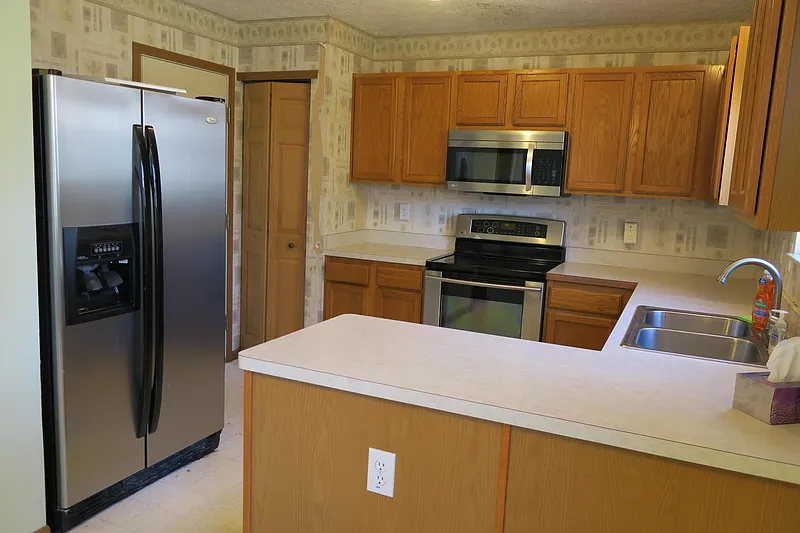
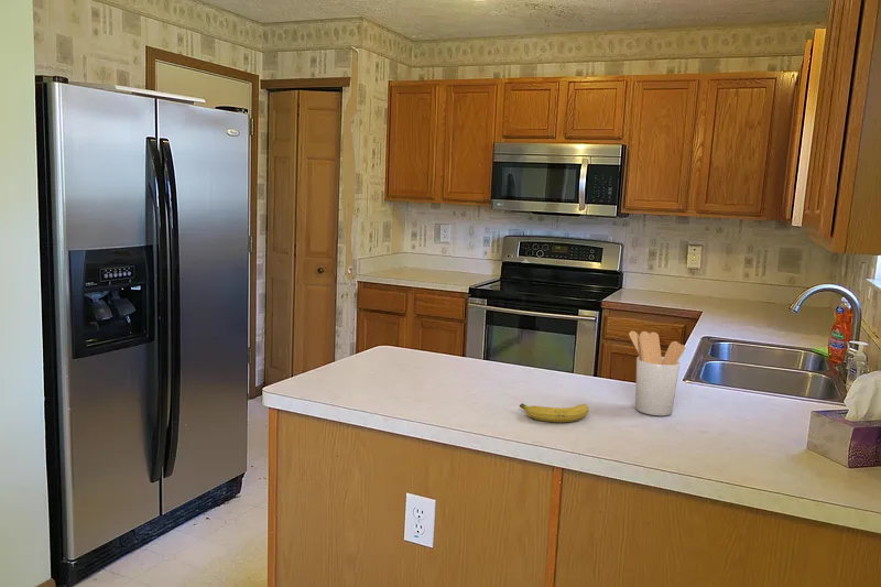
+ fruit [519,402,590,423]
+ utensil holder [628,330,686,416]
